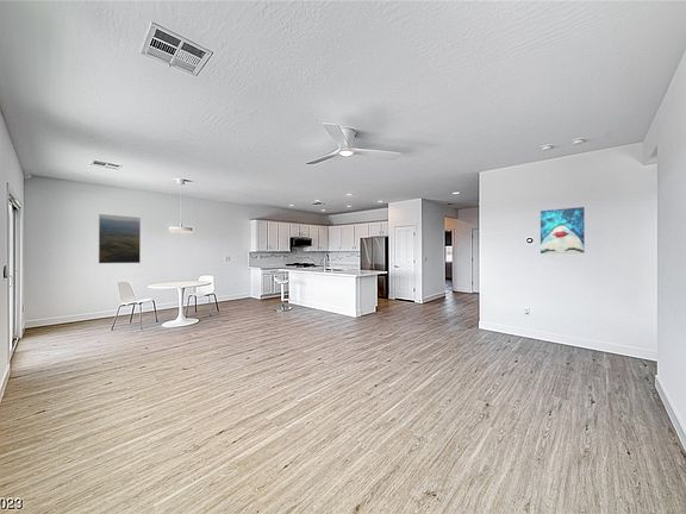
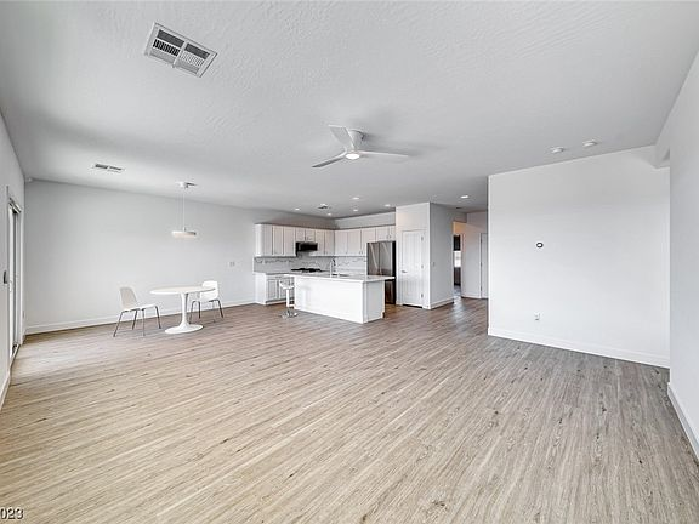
- wall art [540,206,586,255]
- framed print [98,213,142,264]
